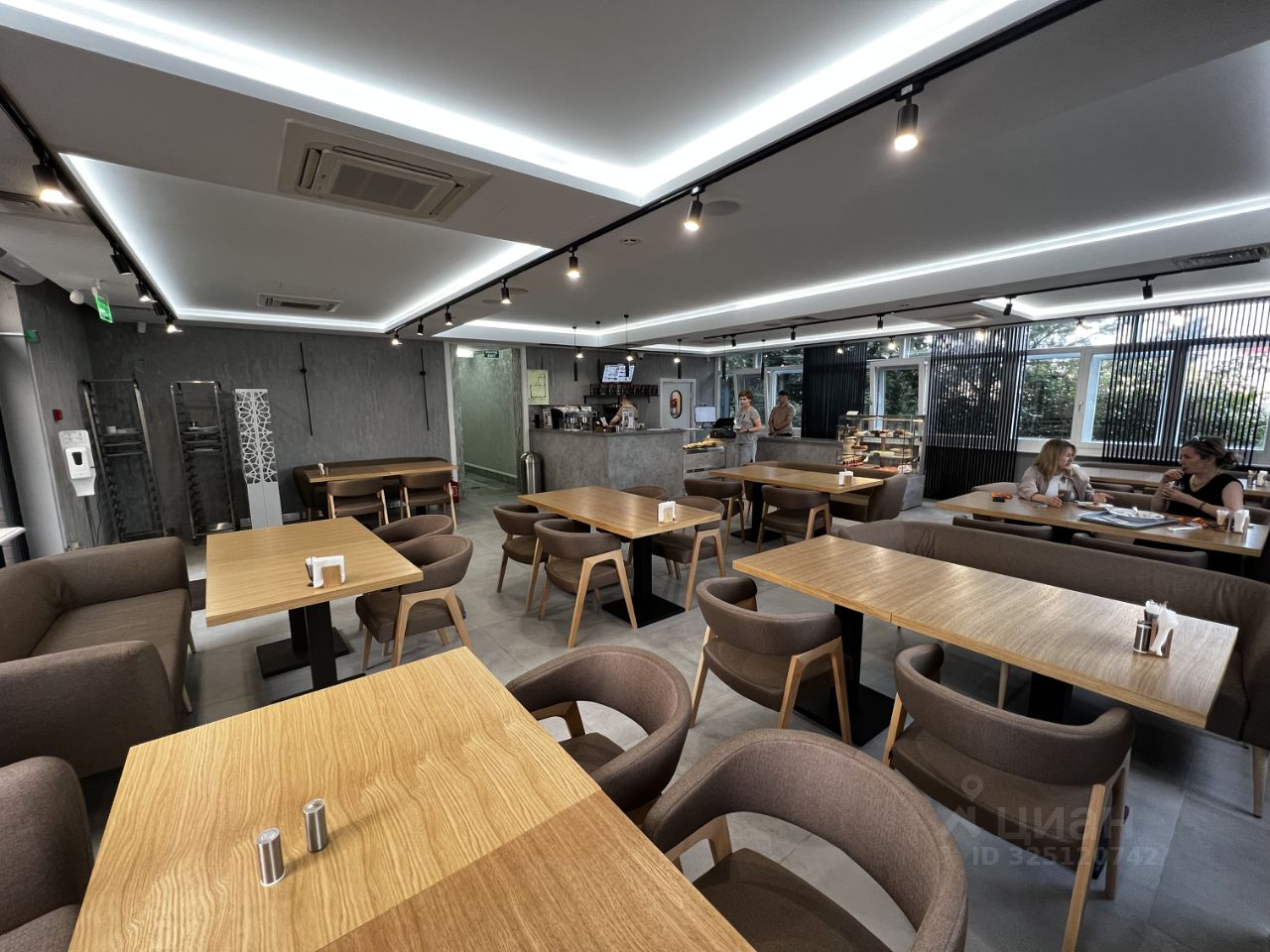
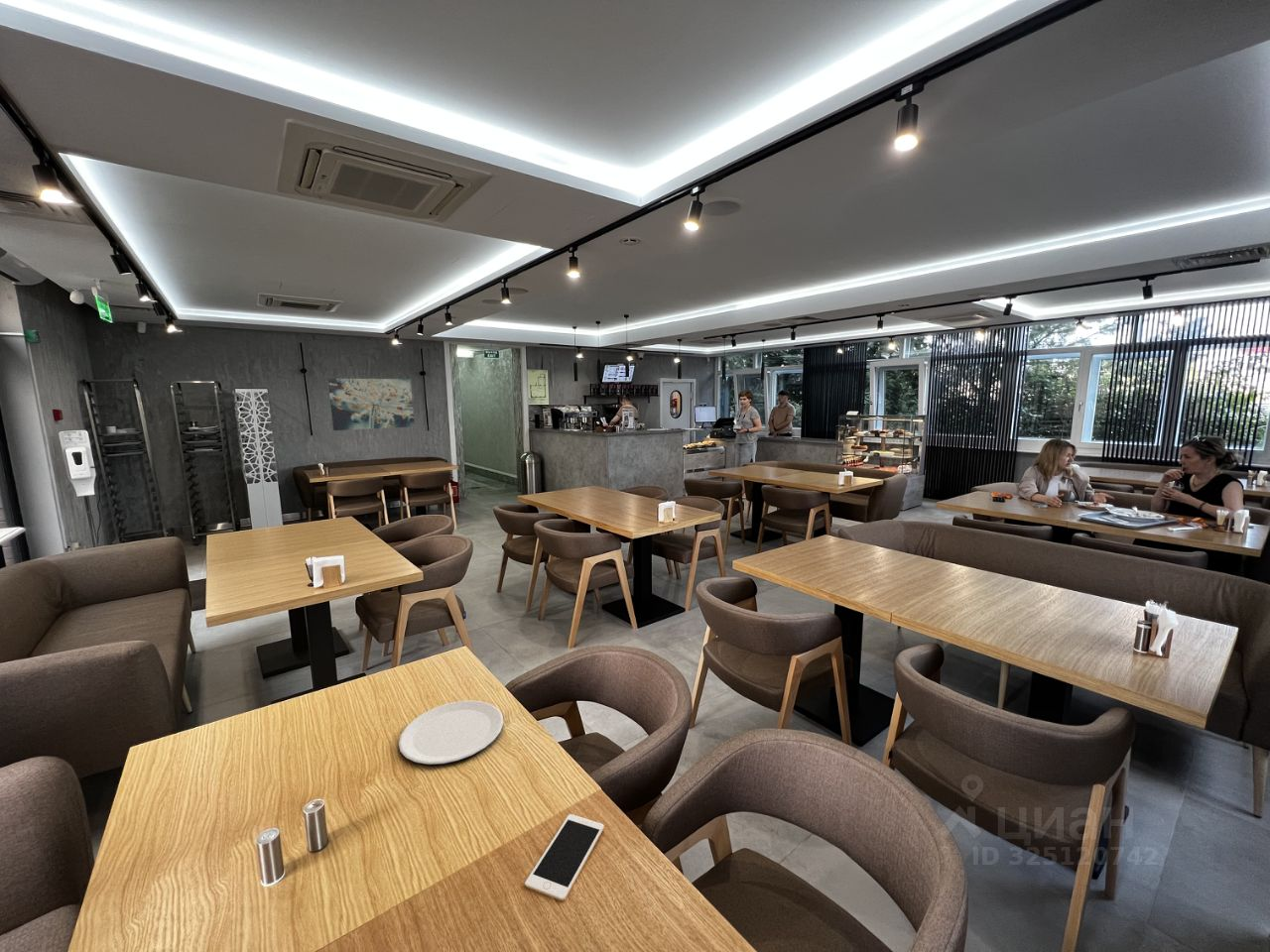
+ wall art [326,378,416,431]
+ cell phone [524,813,605,901]
+ plate [398,699,504,766]
